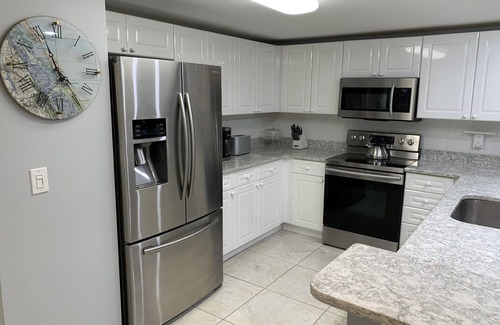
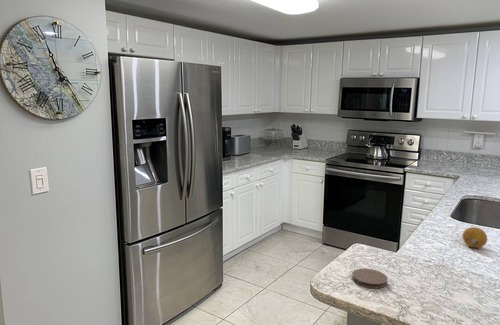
+ coaster [351,267,389,290]
+ fruit [461,226,488,249]
